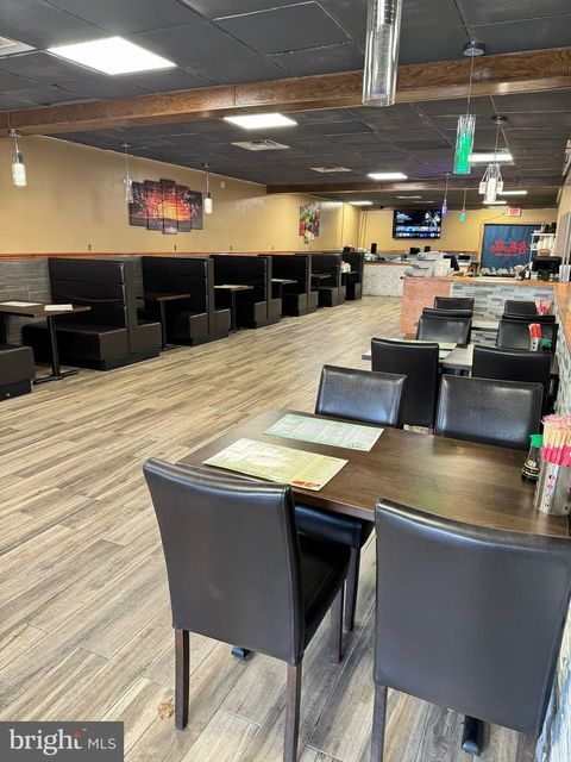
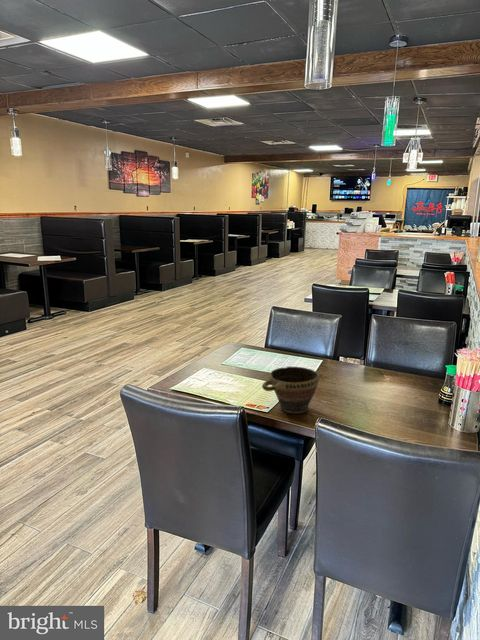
+ bowl [261,366,323,415]
